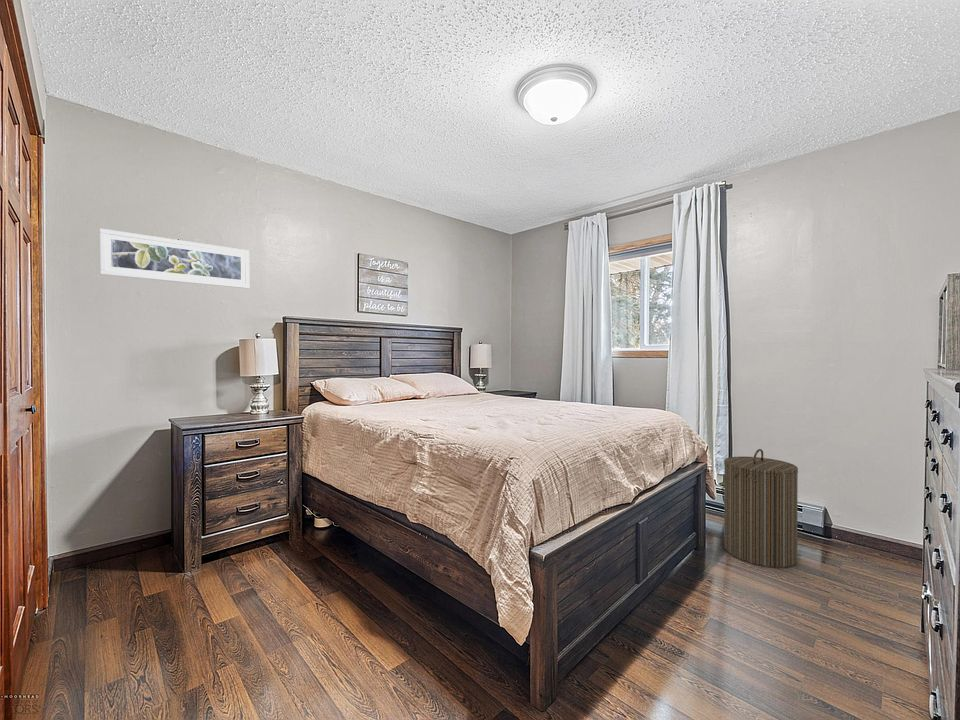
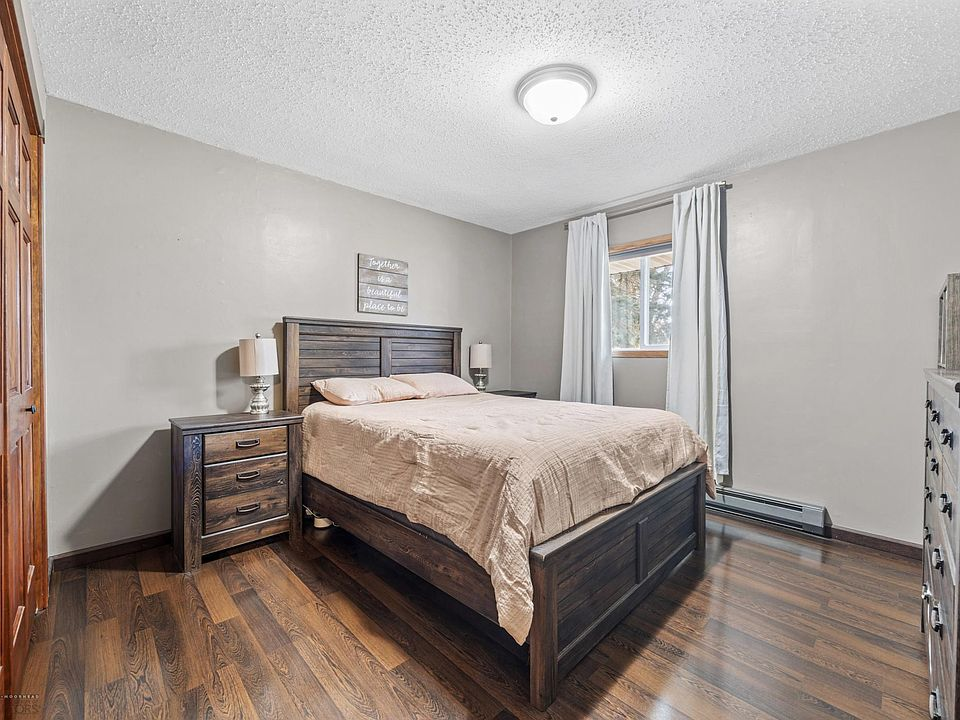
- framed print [98,228,250,289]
- laundry hamper [723,448,799,569]
